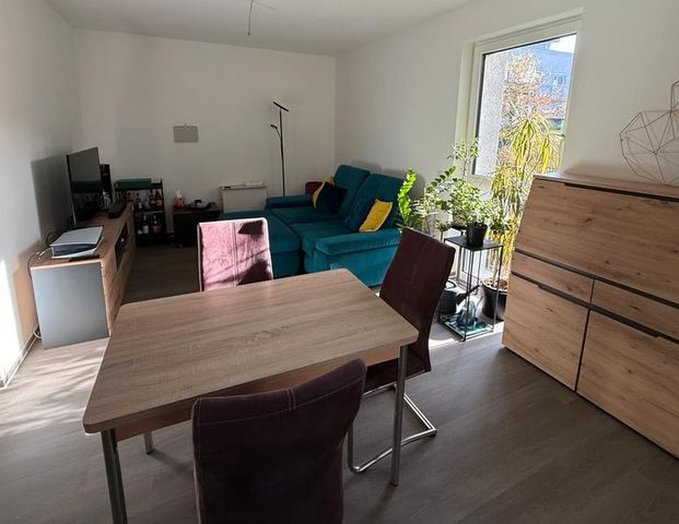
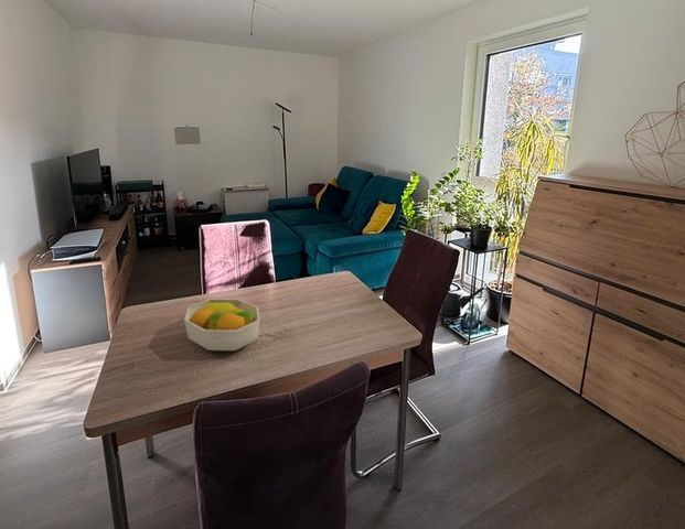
+ fruit bowl [183,298,261,352]
